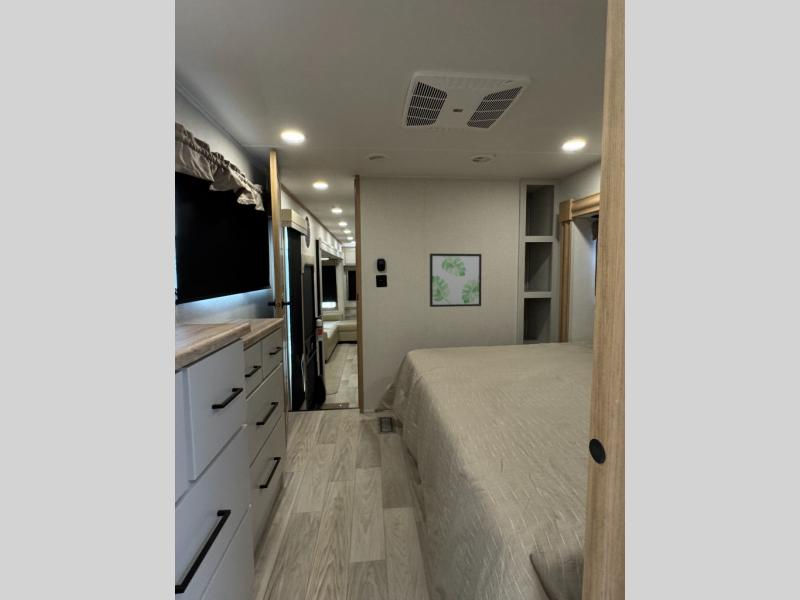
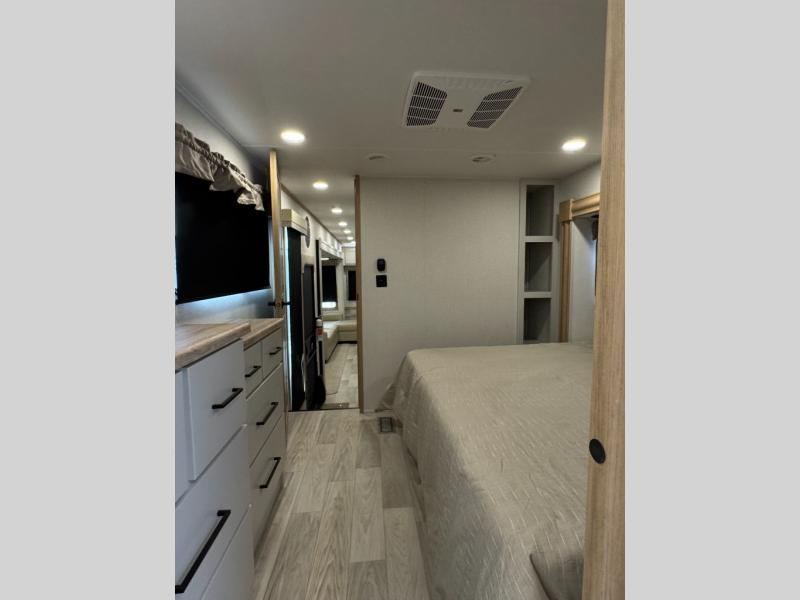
- wall art [429,253,482,308]
